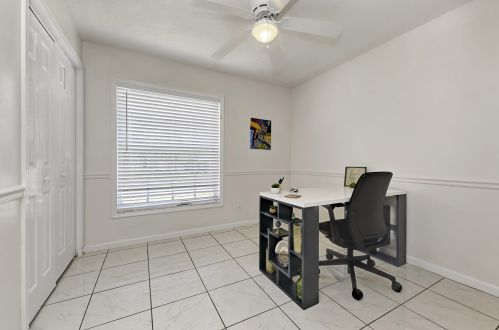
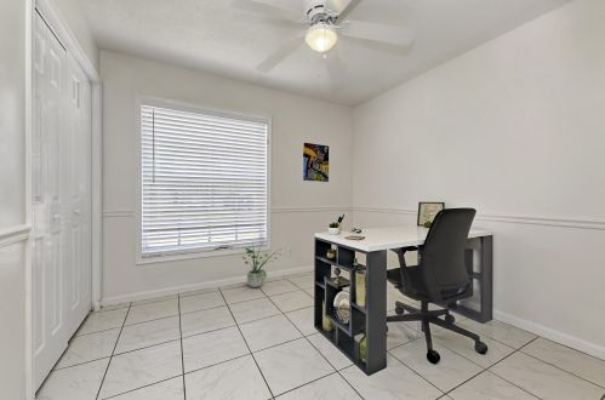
+ potted plant [240,241,284,288]
